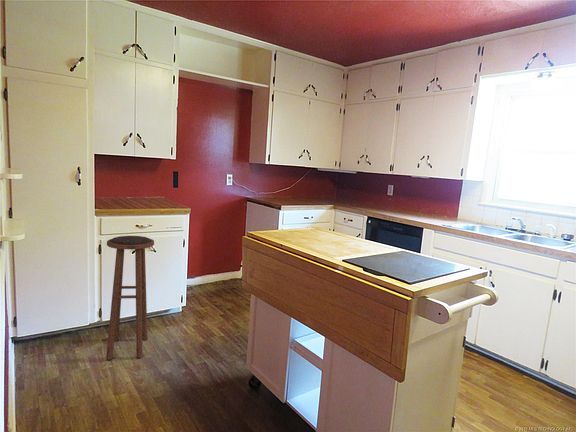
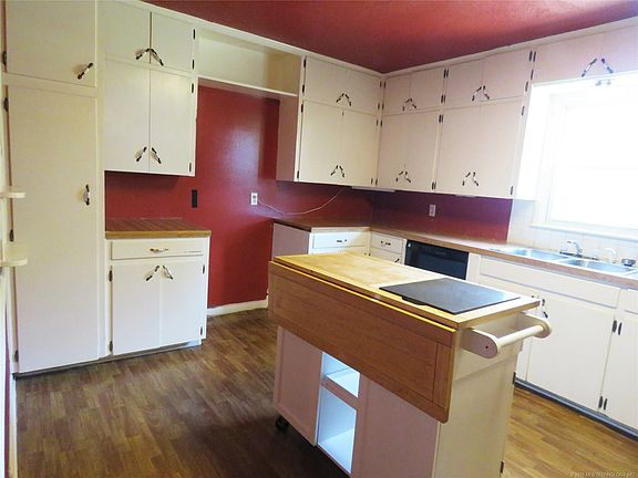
- stool [105,235,155,361]
